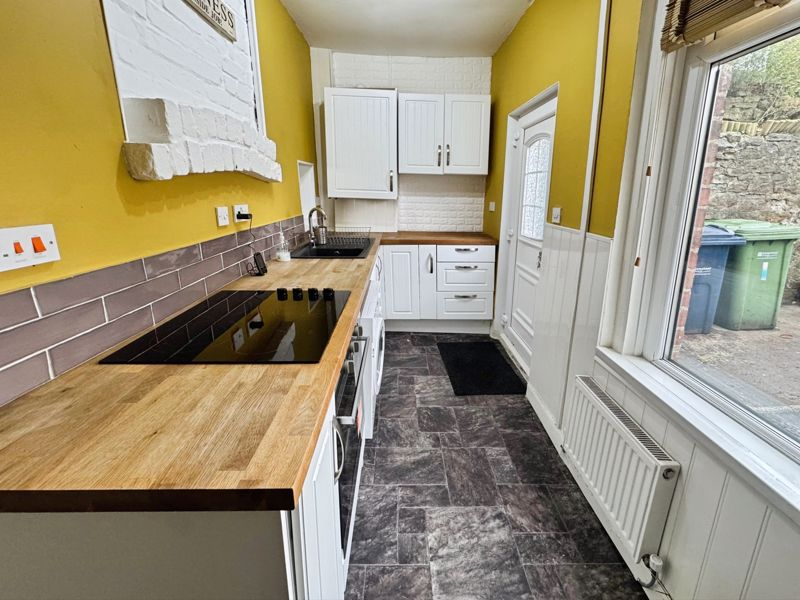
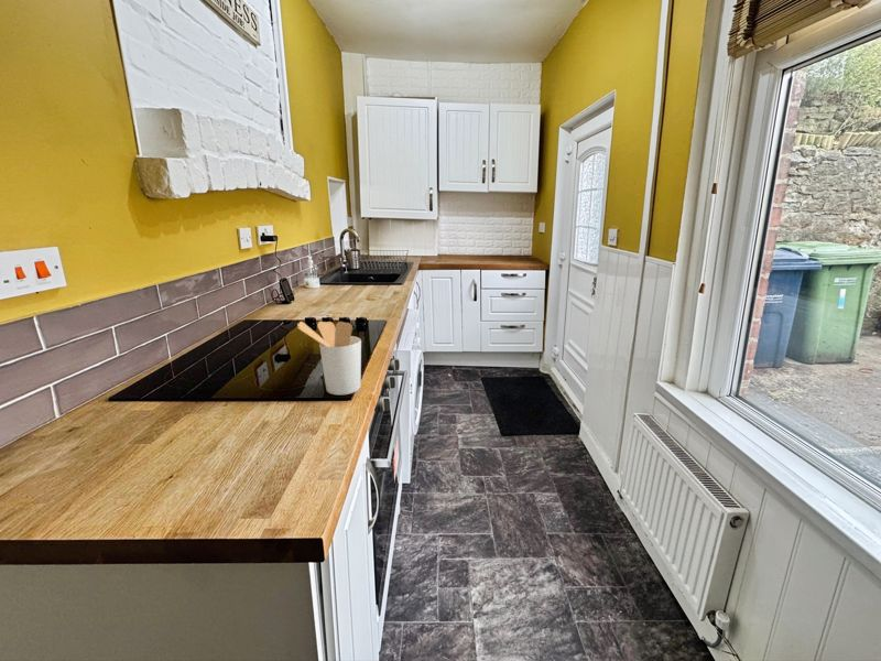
+ utensil holder [296,321,362,395]
